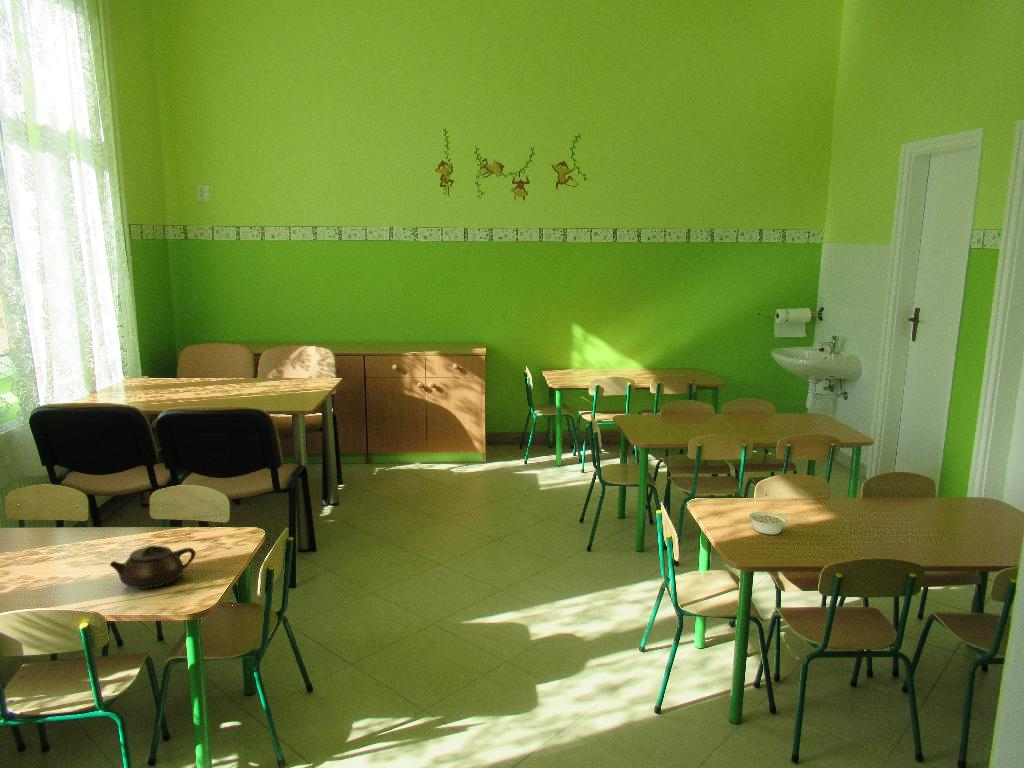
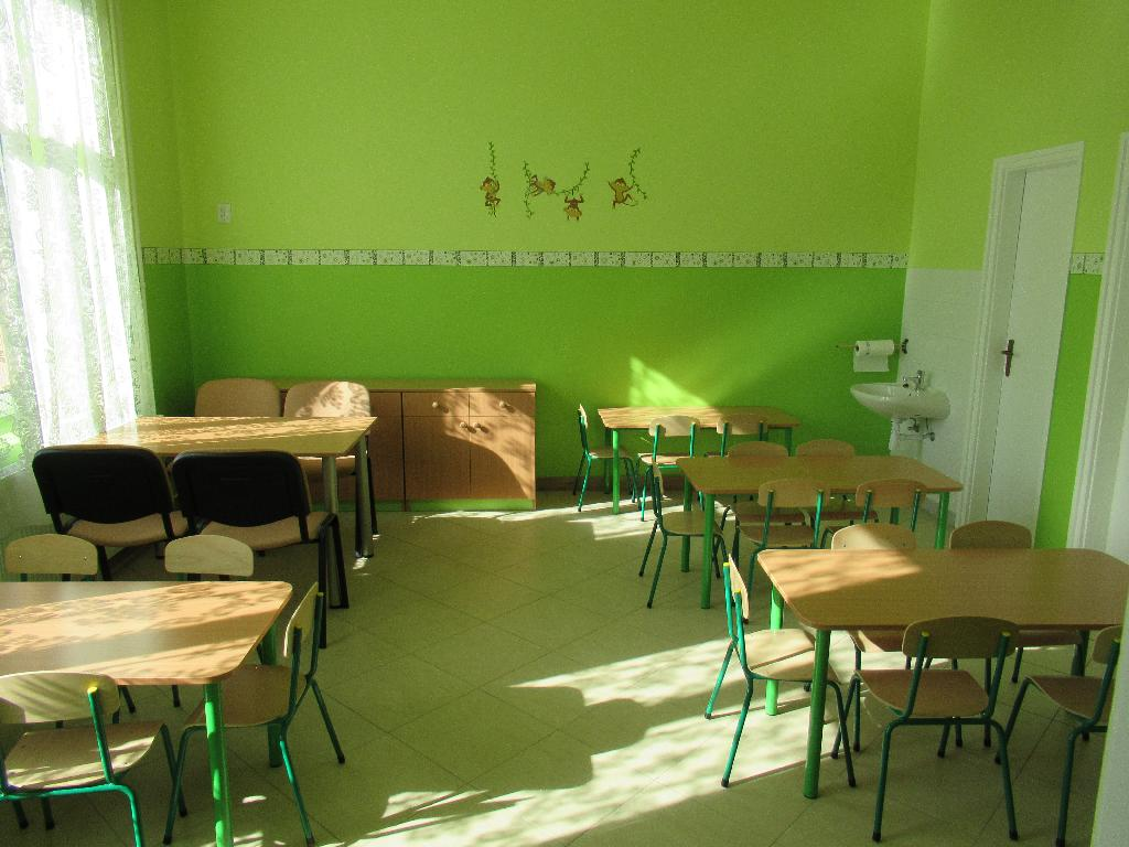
- teapot [109,544,197,590]
- legume [748,511,788,535]
